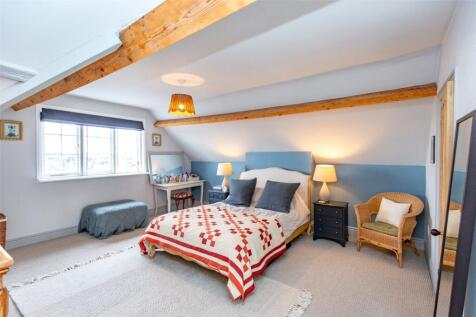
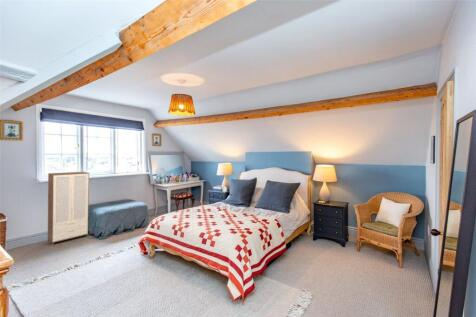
+ cabinet [47,171,90,246]
